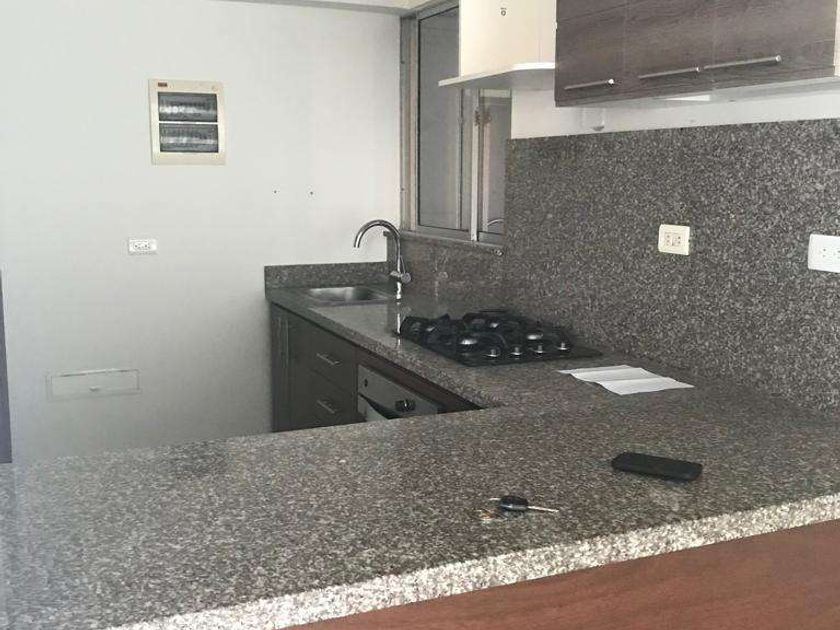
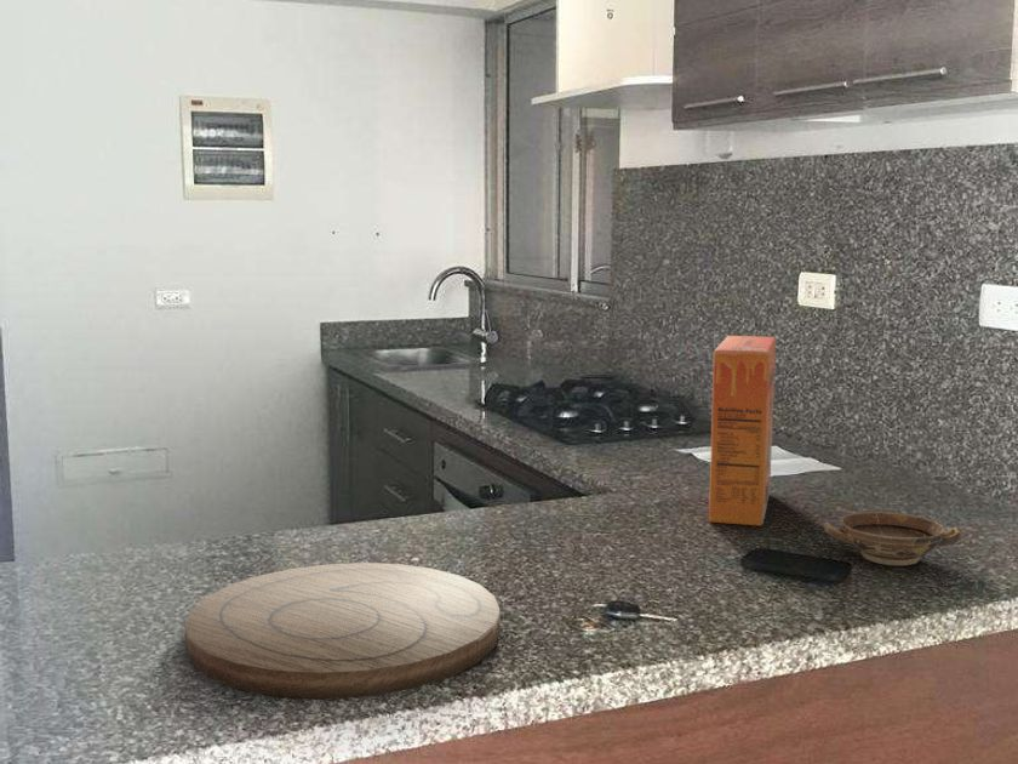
+ cereal box [708,335,777,528]
+ cutting board [183,561,501,700]
+ bowl [822,511,963,568]
